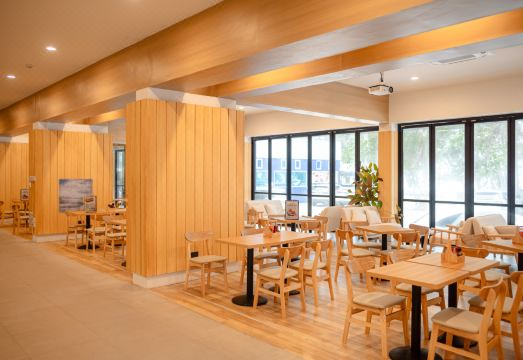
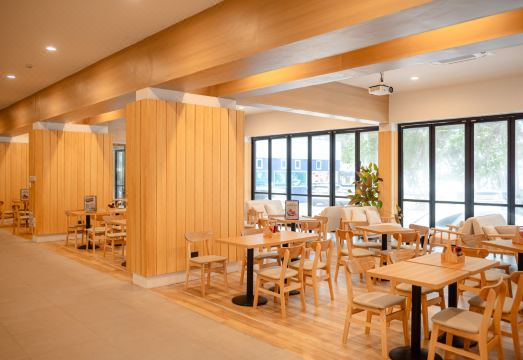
- wall art [58,178,94,214]
